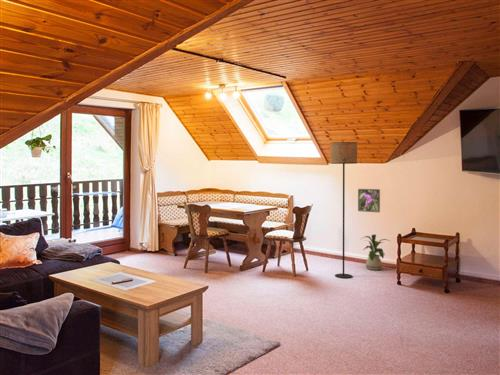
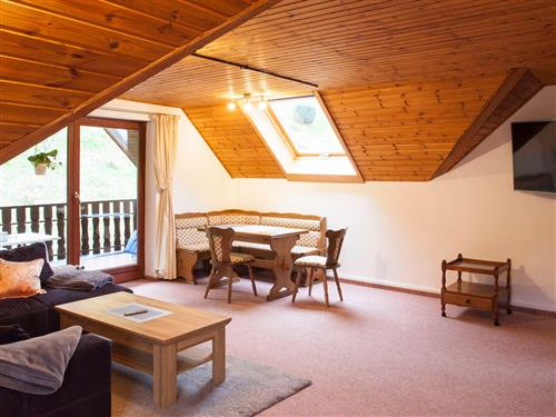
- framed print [357,188,381,213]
- floor lamp [329,141,358,279]
- house plant [360,233,390,271]
